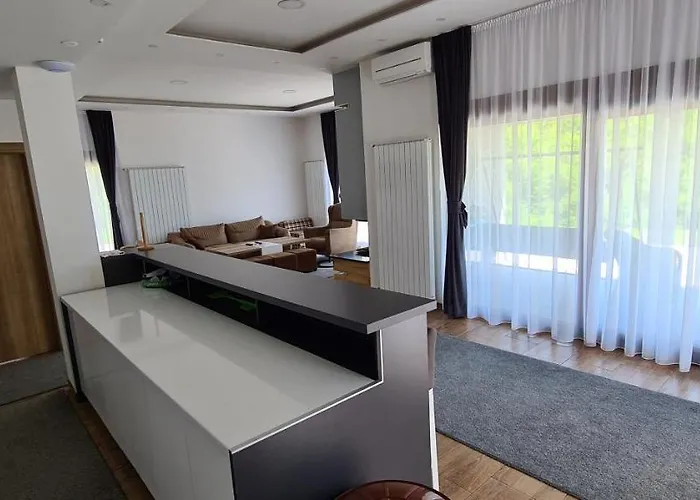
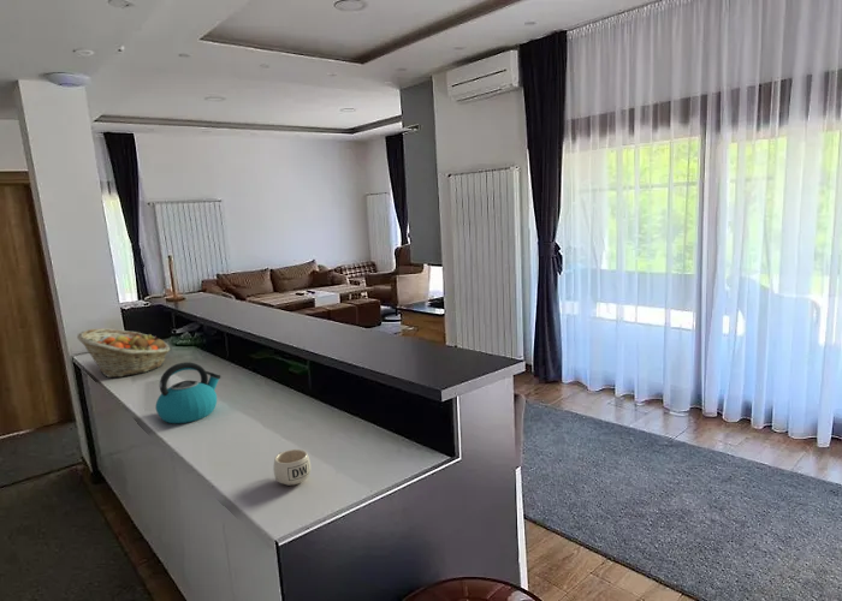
+ mug [272,448,313,487]
+ fruit basket [76,327,171,379]
+ kettle [154,361,223,424]
